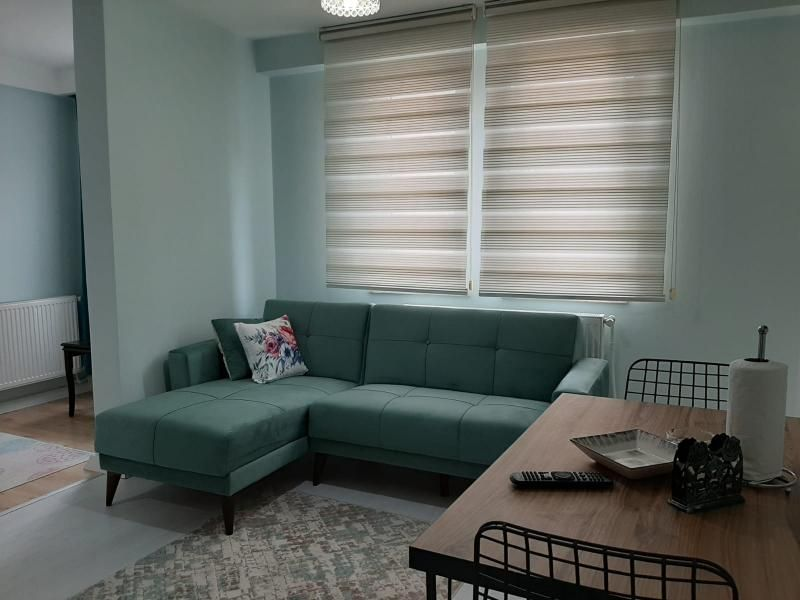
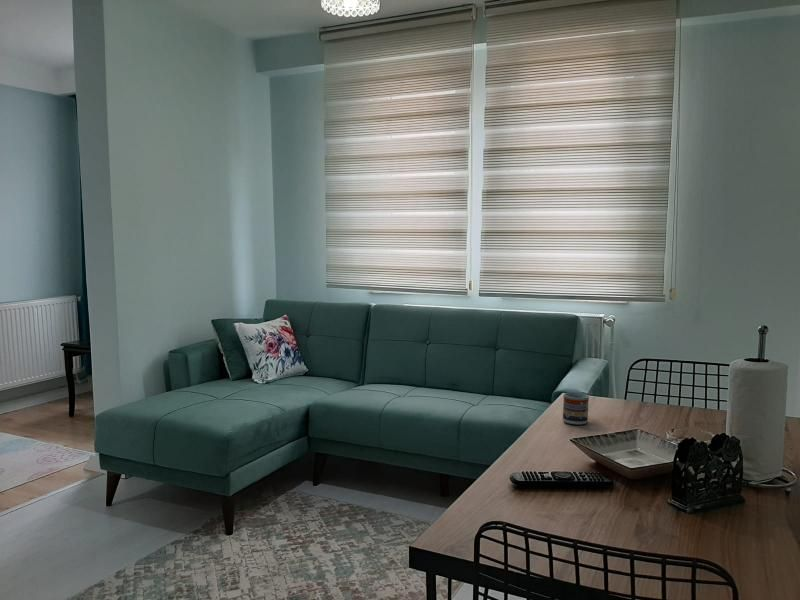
+ cup [562,391,590,426]
